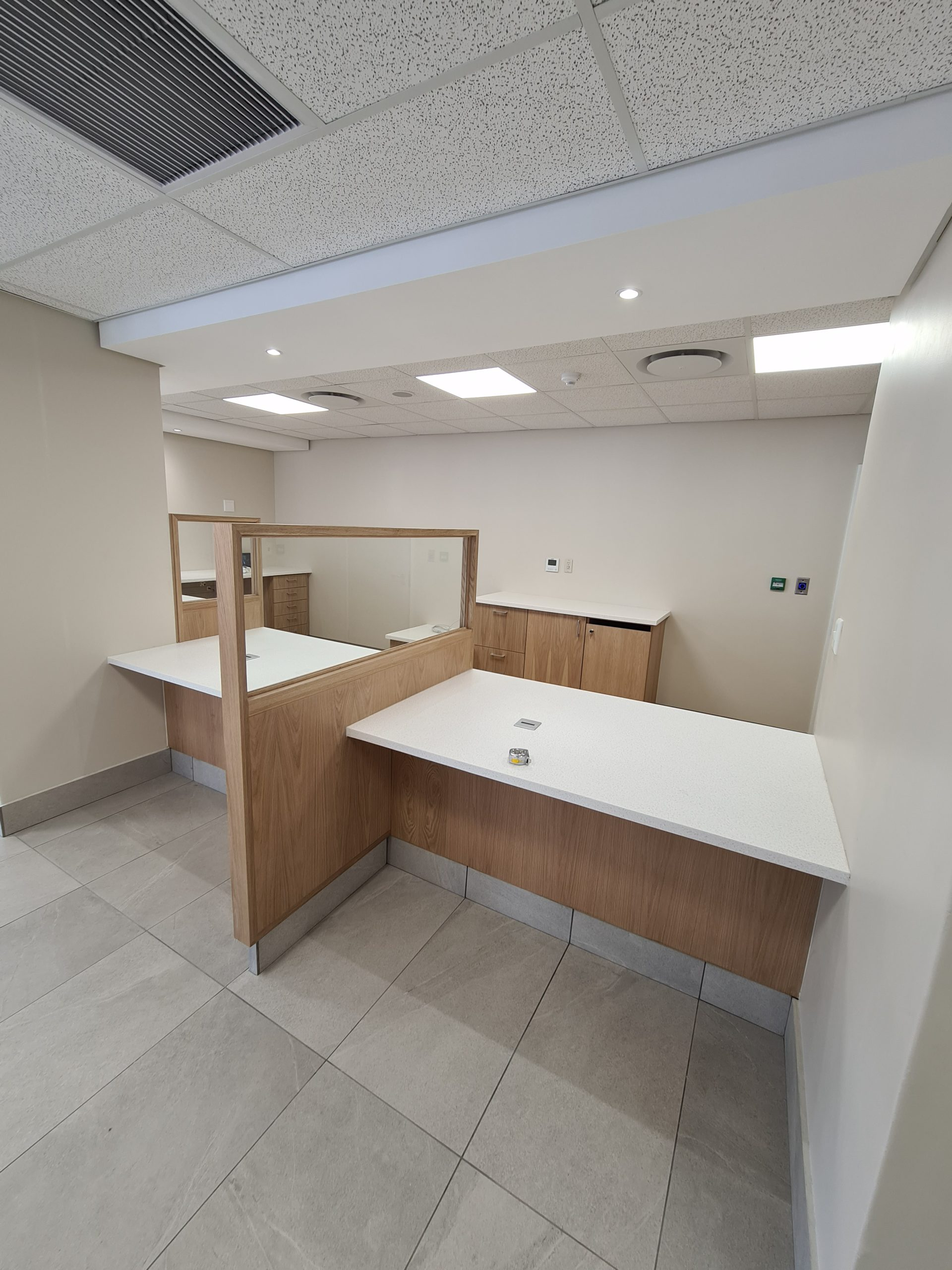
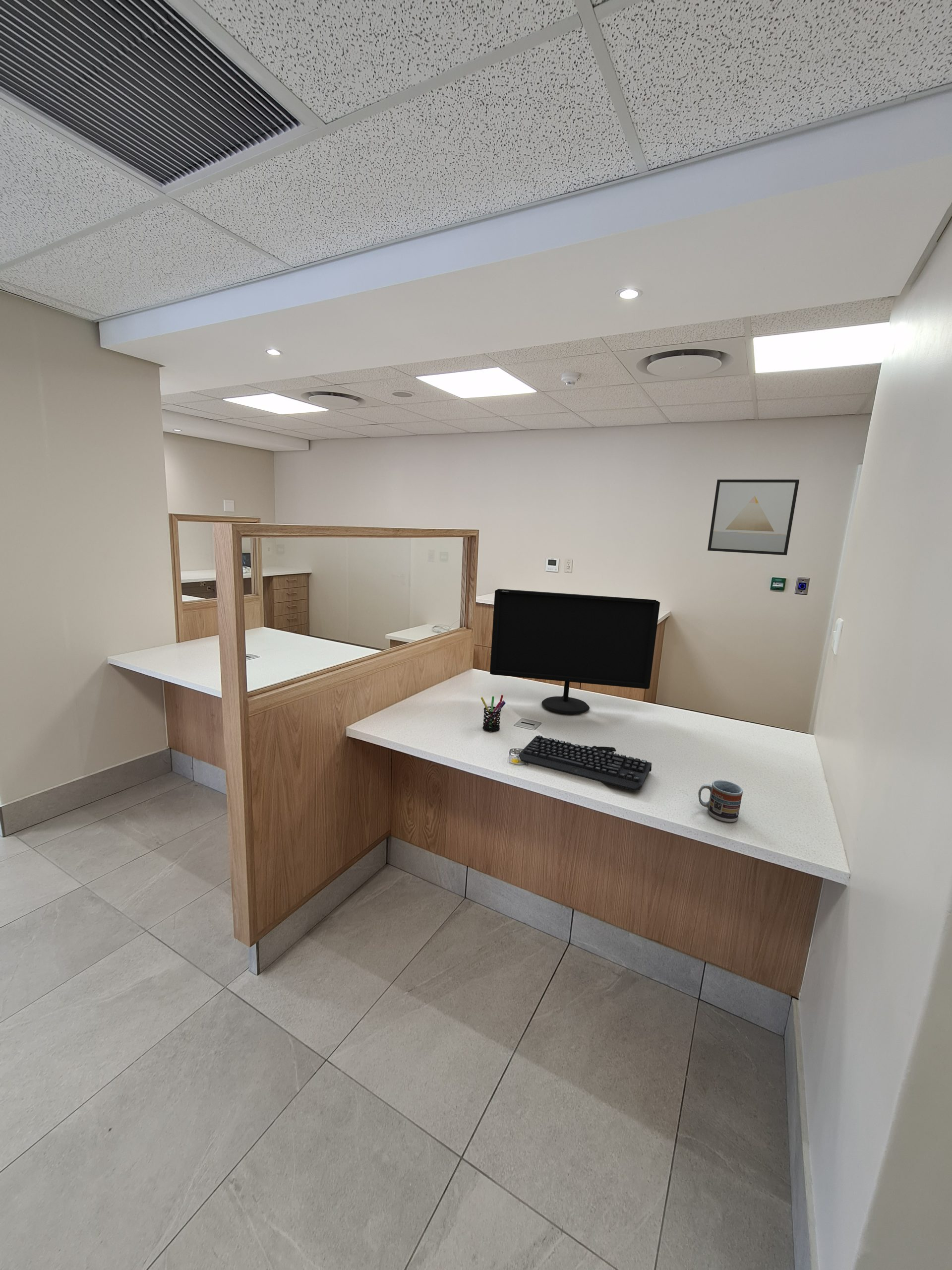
+ pen holder [480,695,506,732]
+ keyboard [519,735,652,791]
+ computer monitor [489,588,660,715]
+ cup [698,780,744,823]
+ wall art [707,479,800,556]
